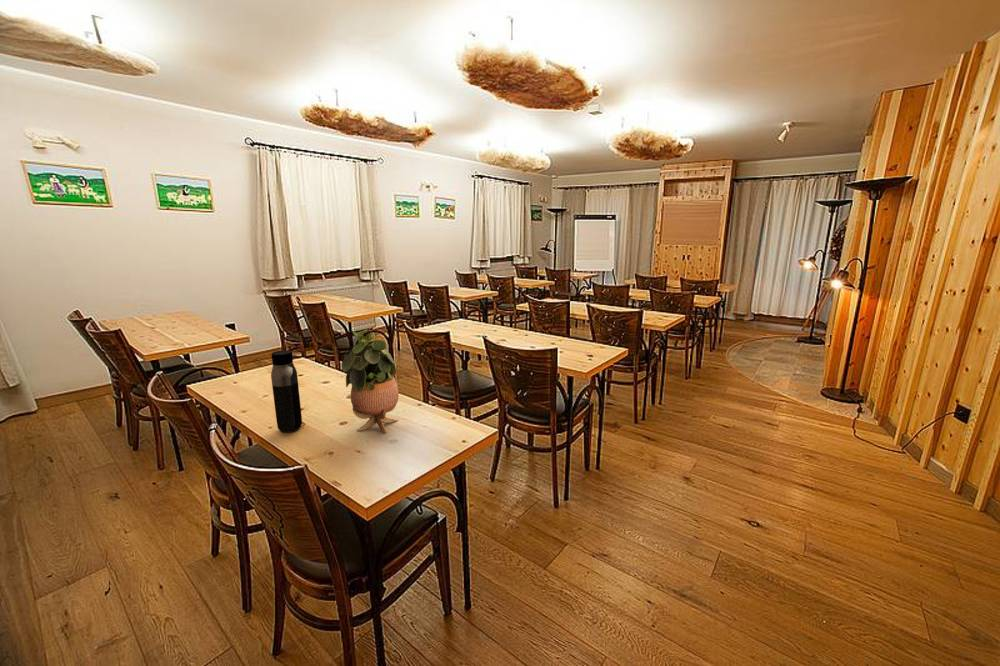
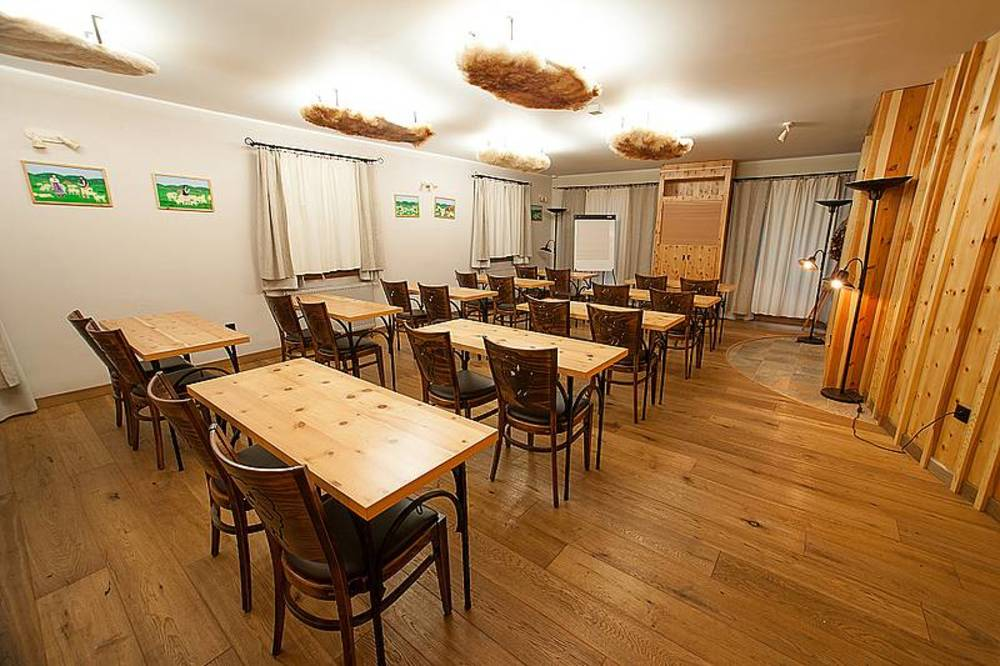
- potted plant [341,329,400,434]
- water bottle [270,349,303,434]
